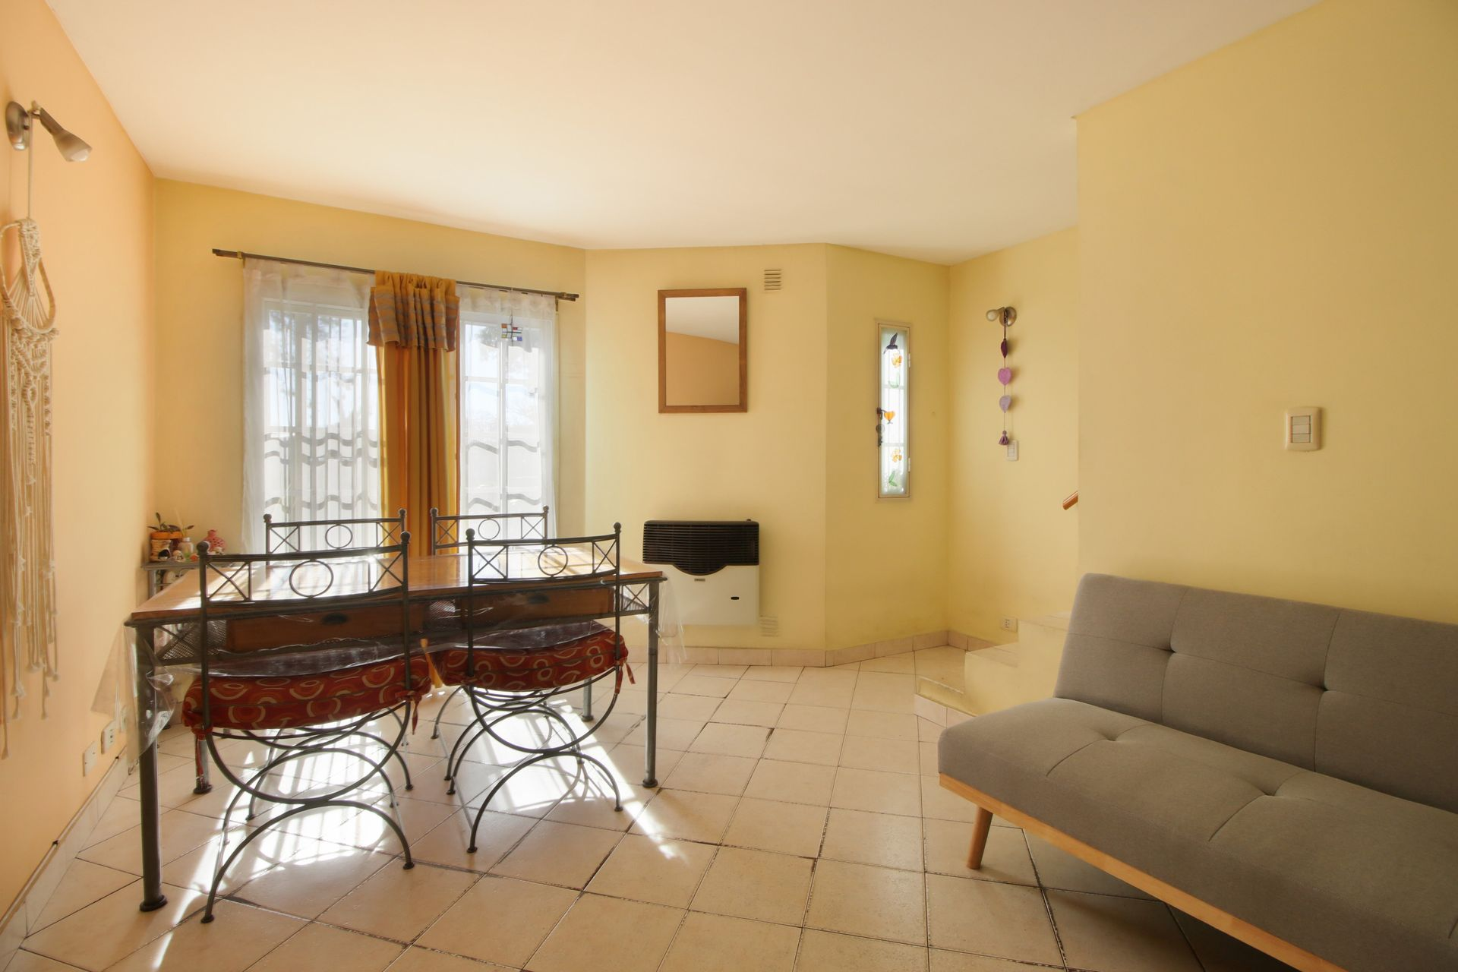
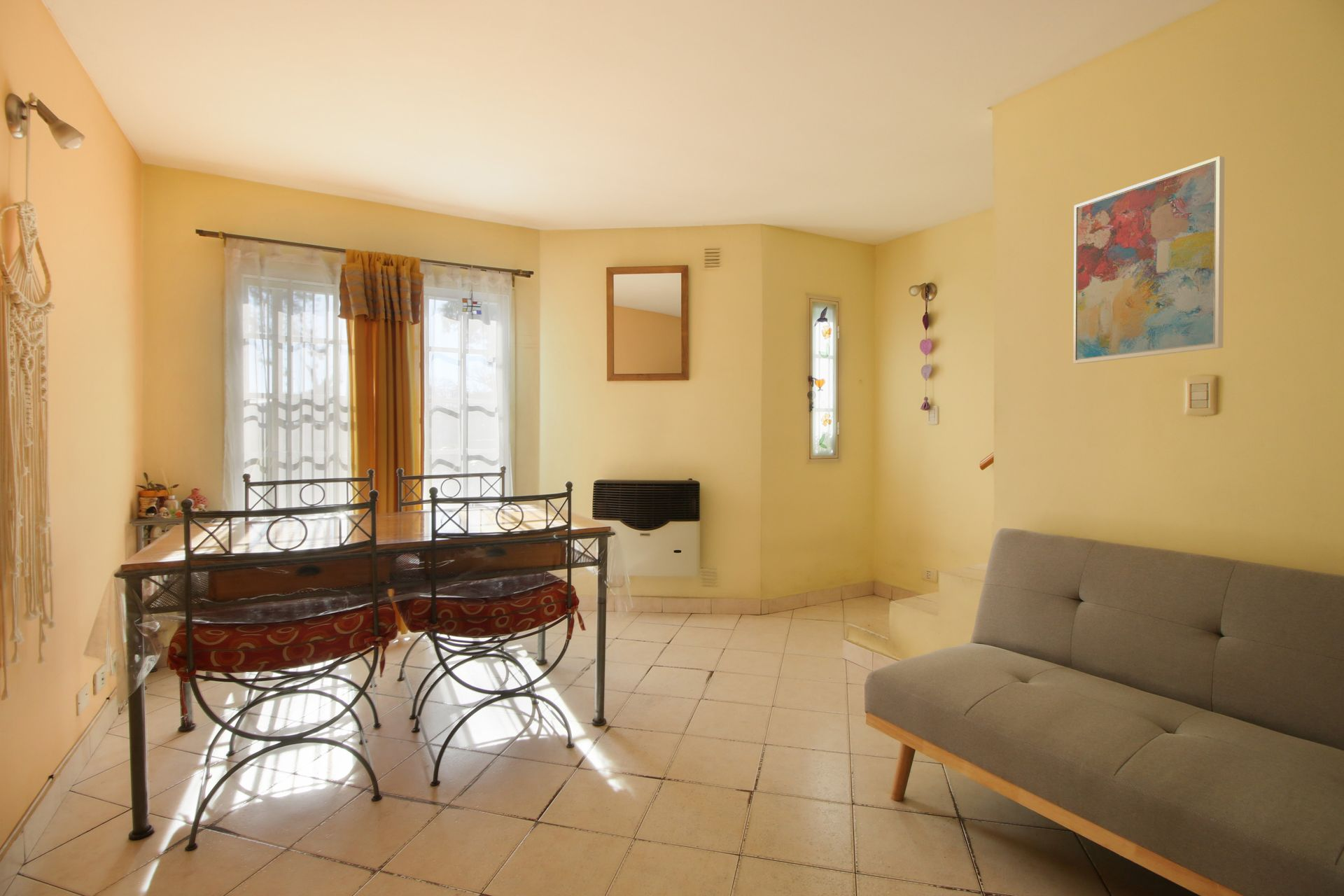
+ wall art [1073,155,1225,365]
